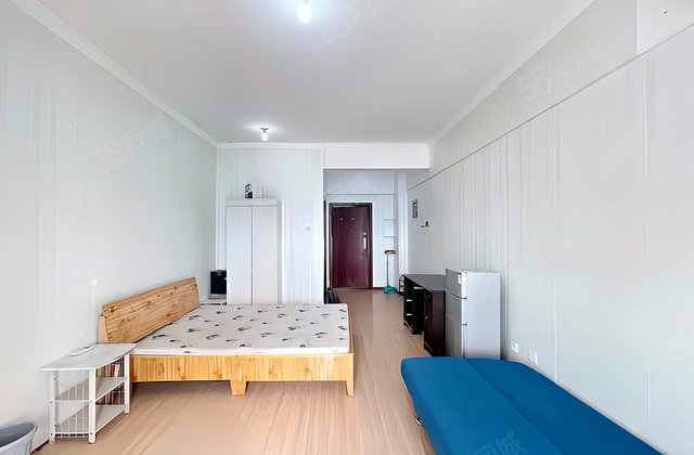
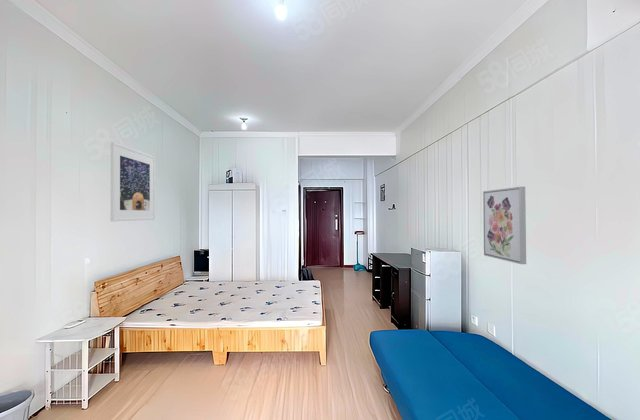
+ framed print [110,141,156,222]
+ wall art [482,186,527,265]
